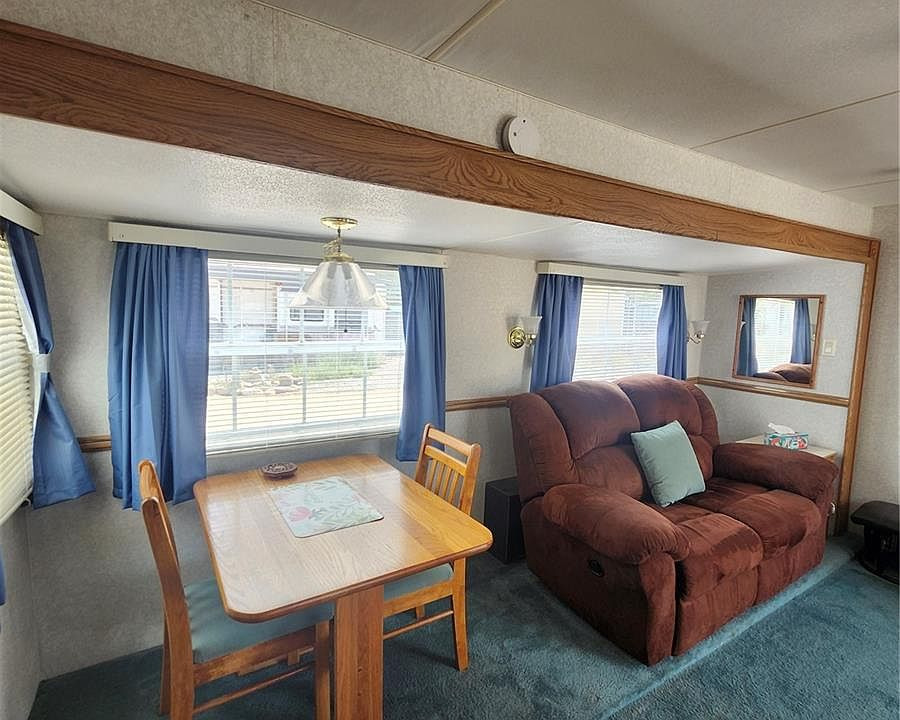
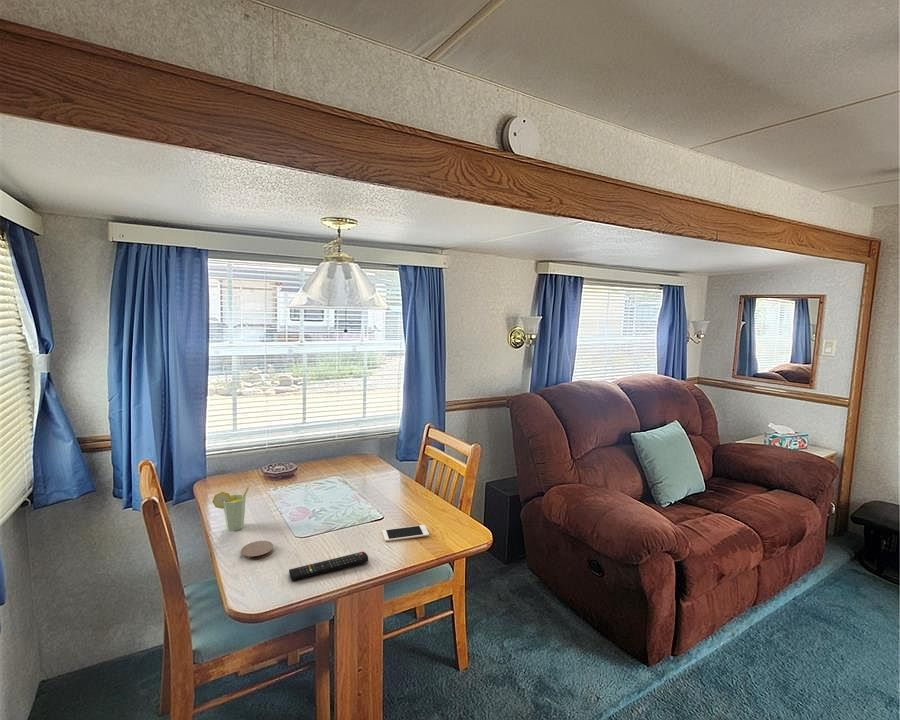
+ cell phone [381,524,430,542]
+ cup [211,486,250,532]
+ coaster [240,540,275,561]
+ remote control [288,551,369,582]
